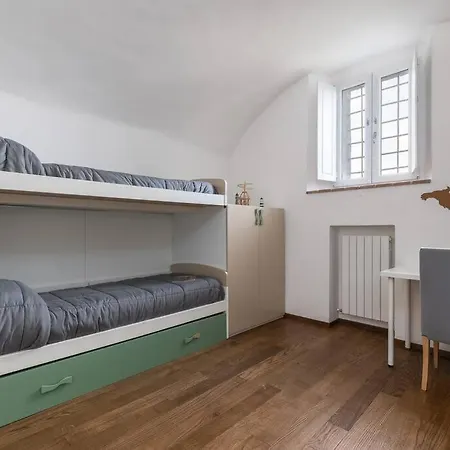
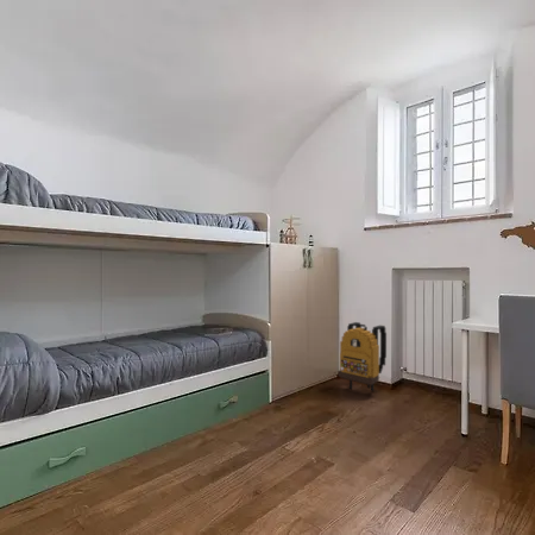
+ backpack [338,321,388,392]
